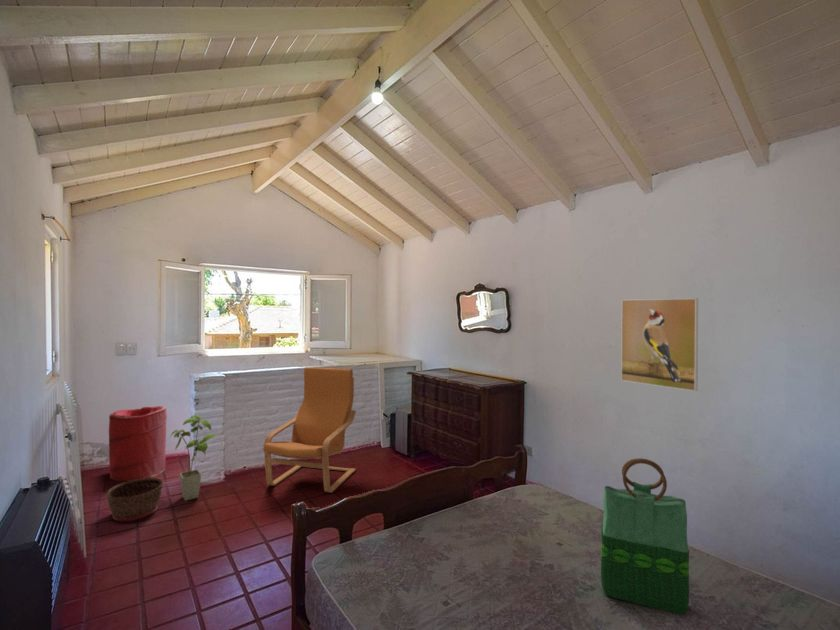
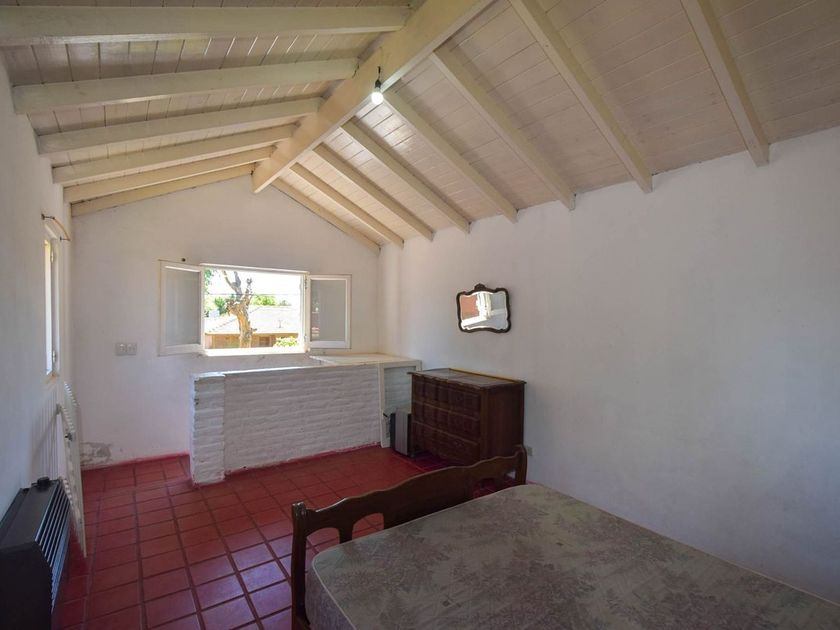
- armchair [262,366,357,495]
- basket [105,477,164,522]
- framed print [620,297,699,392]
- tote bag [600,457,690,616]
- laundry hamper [108,405,168,482]
- house plant [169,414,219,502]
